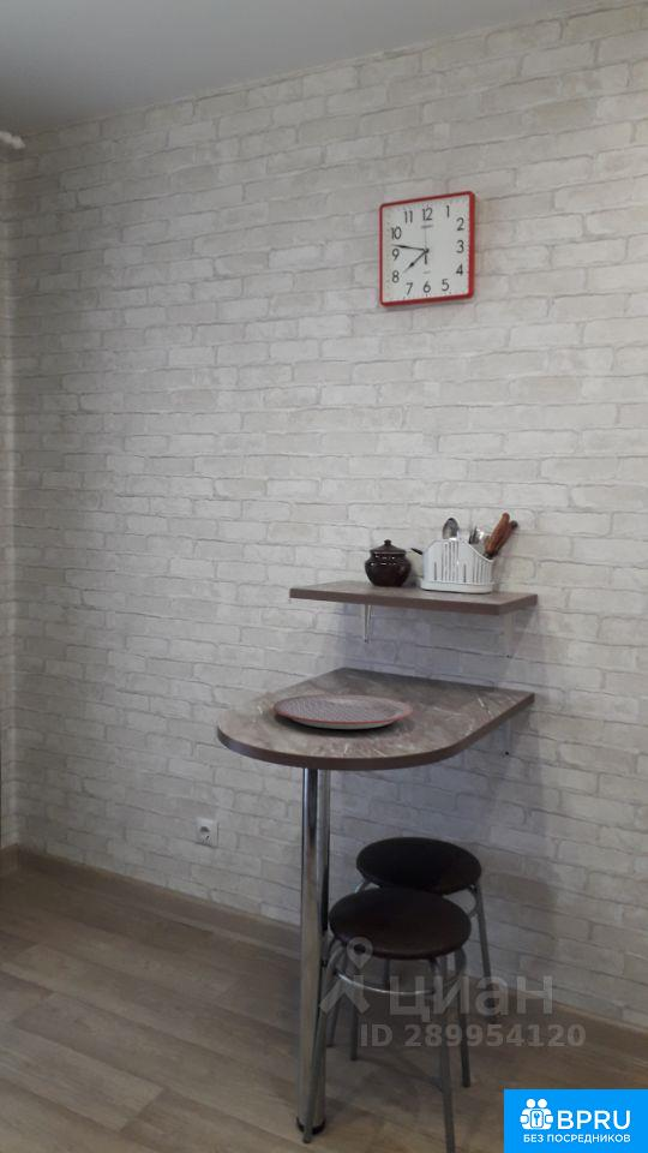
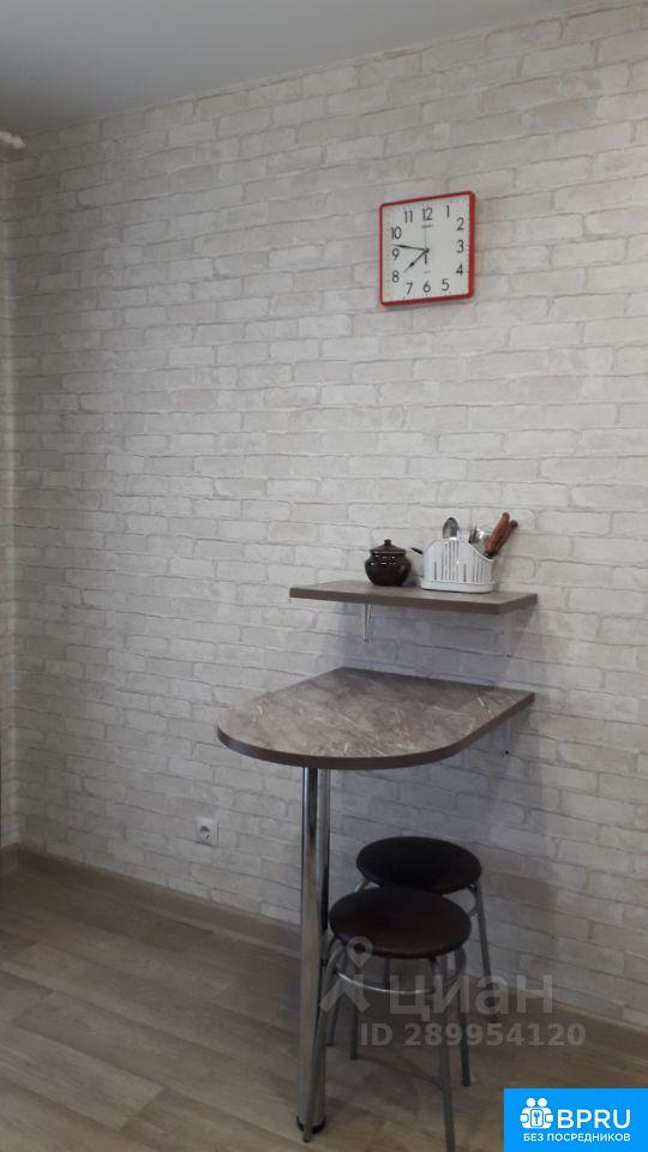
- plate [272,693,414,730]
